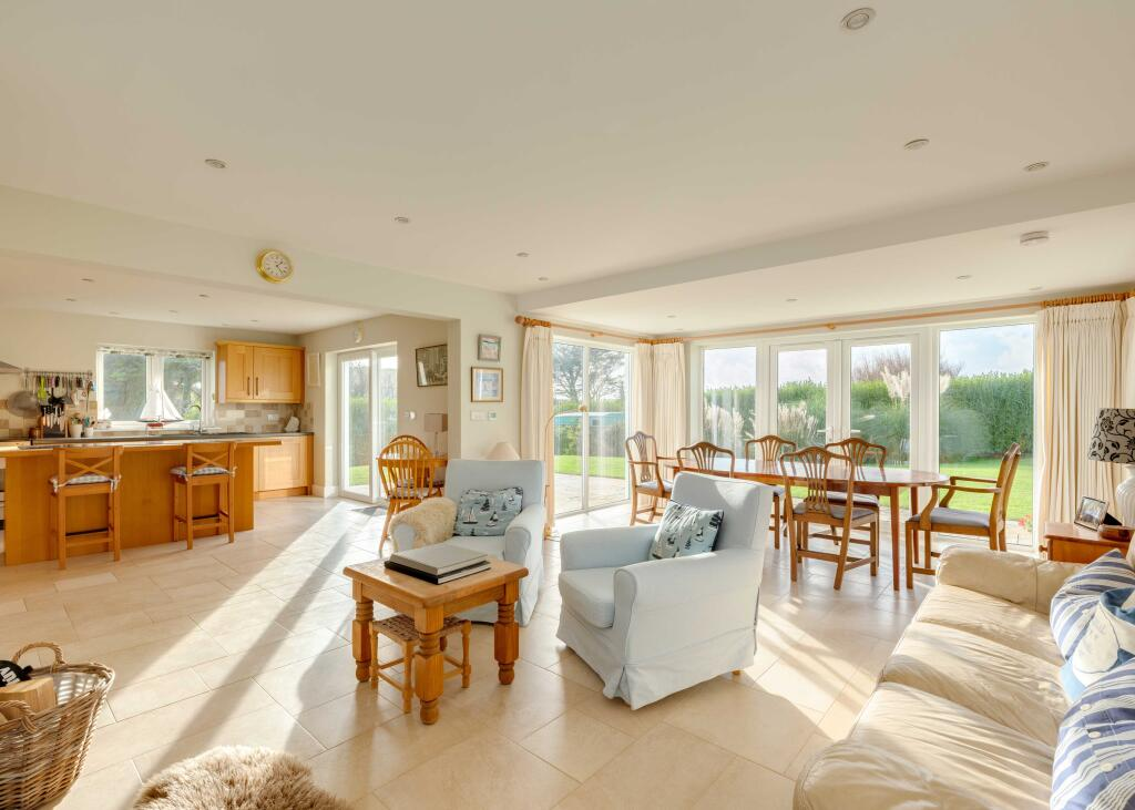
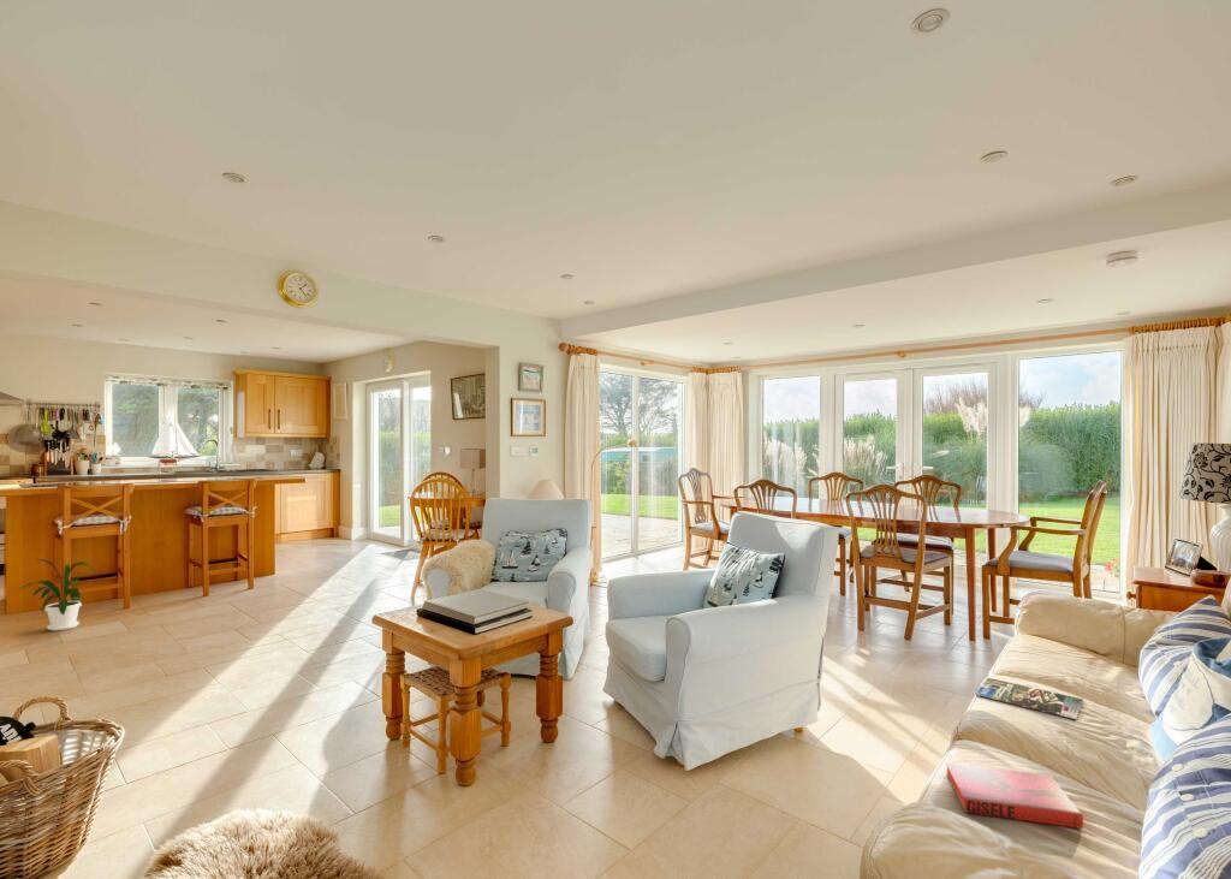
+ hardback book [945,761,1084,830]
+ magazine [974,677,1084,720]
+ house plant [16,558,96,631]
